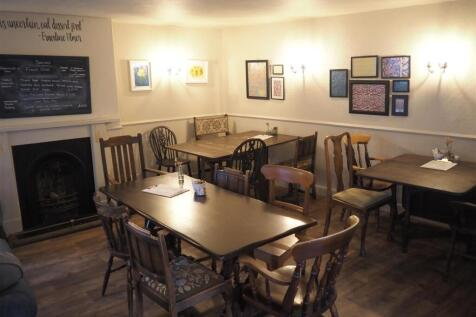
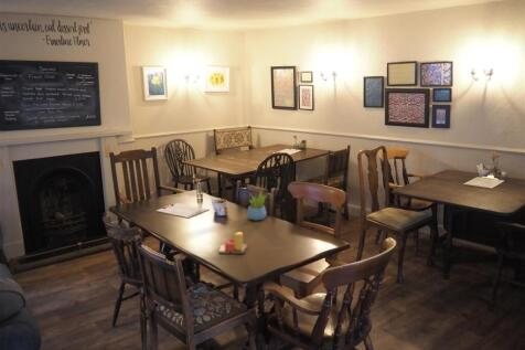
+ candle [217,231,248,255]
+ succulent plant [246,188,269,222]
